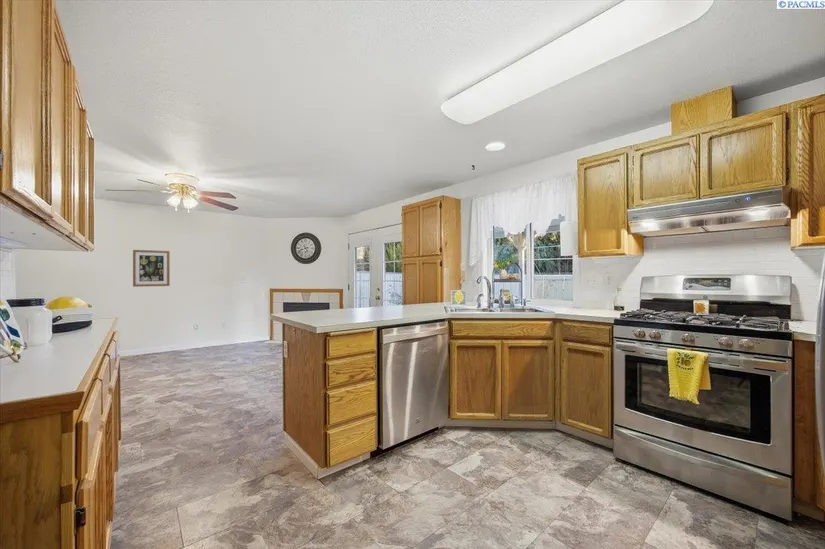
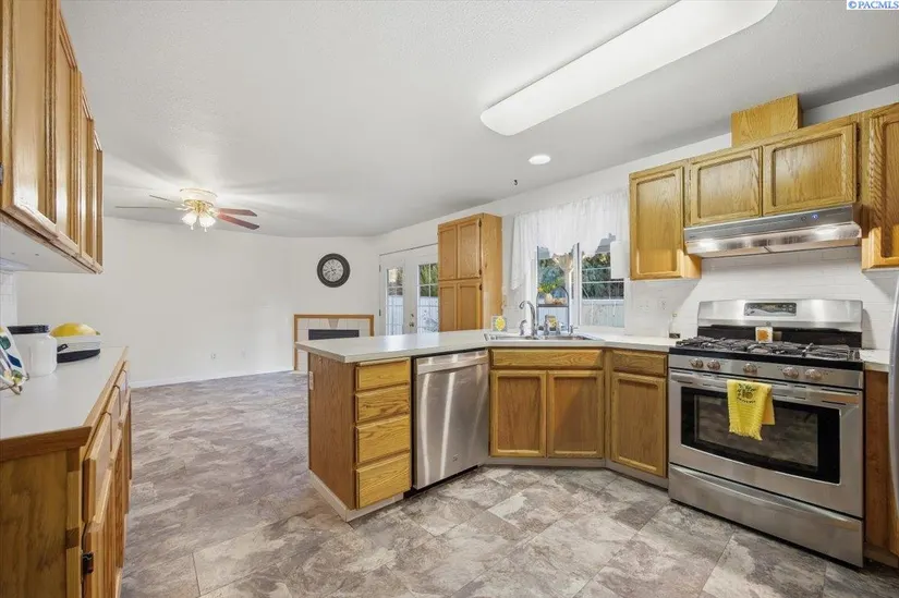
- wall art [132,249,171,288]
